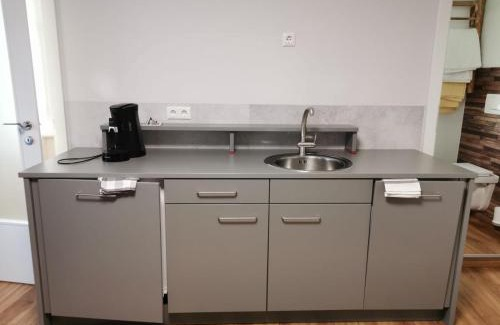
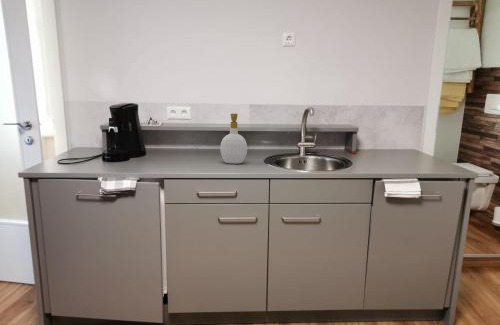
+ soap bottle [219,112,248,165]
